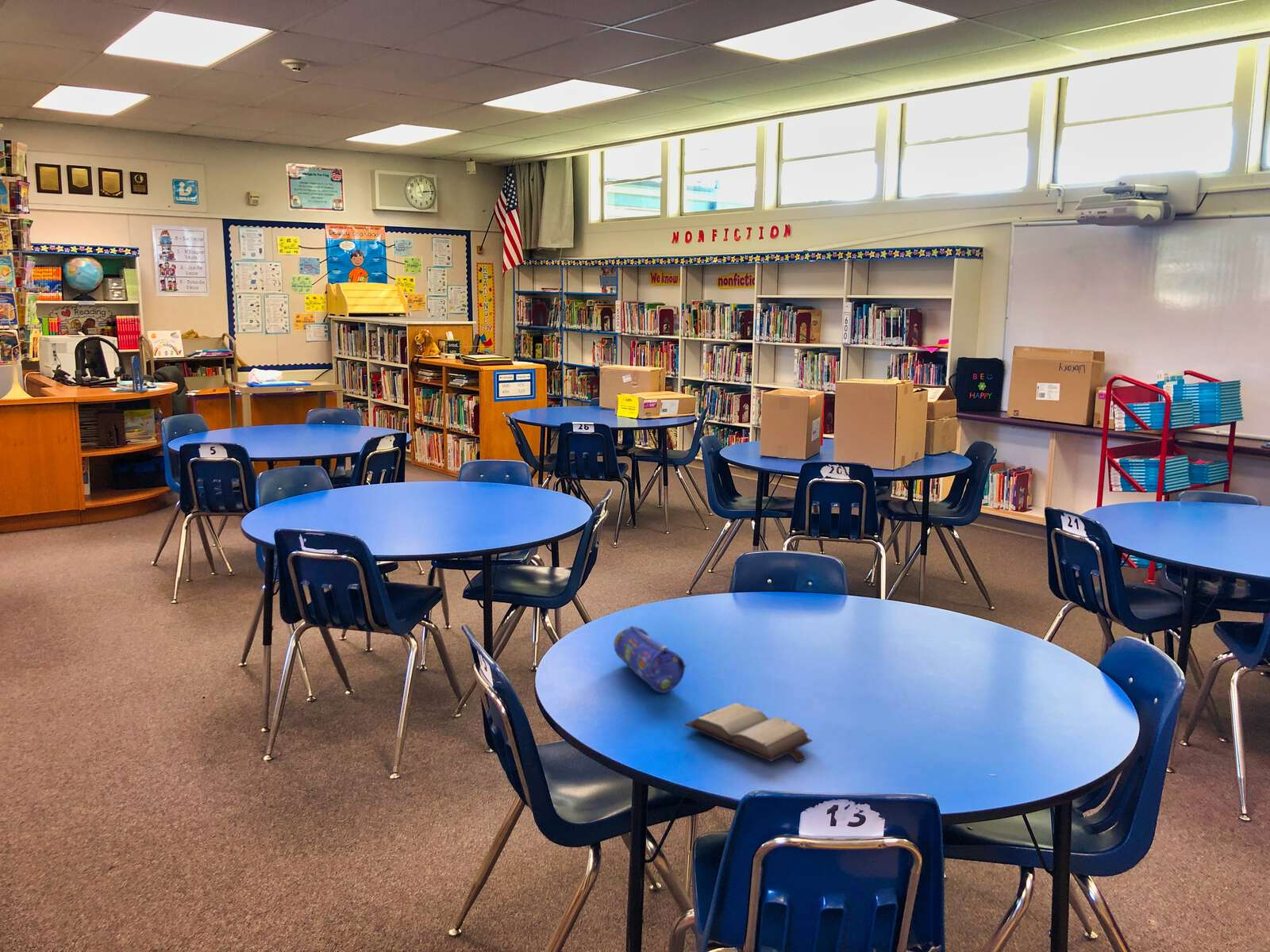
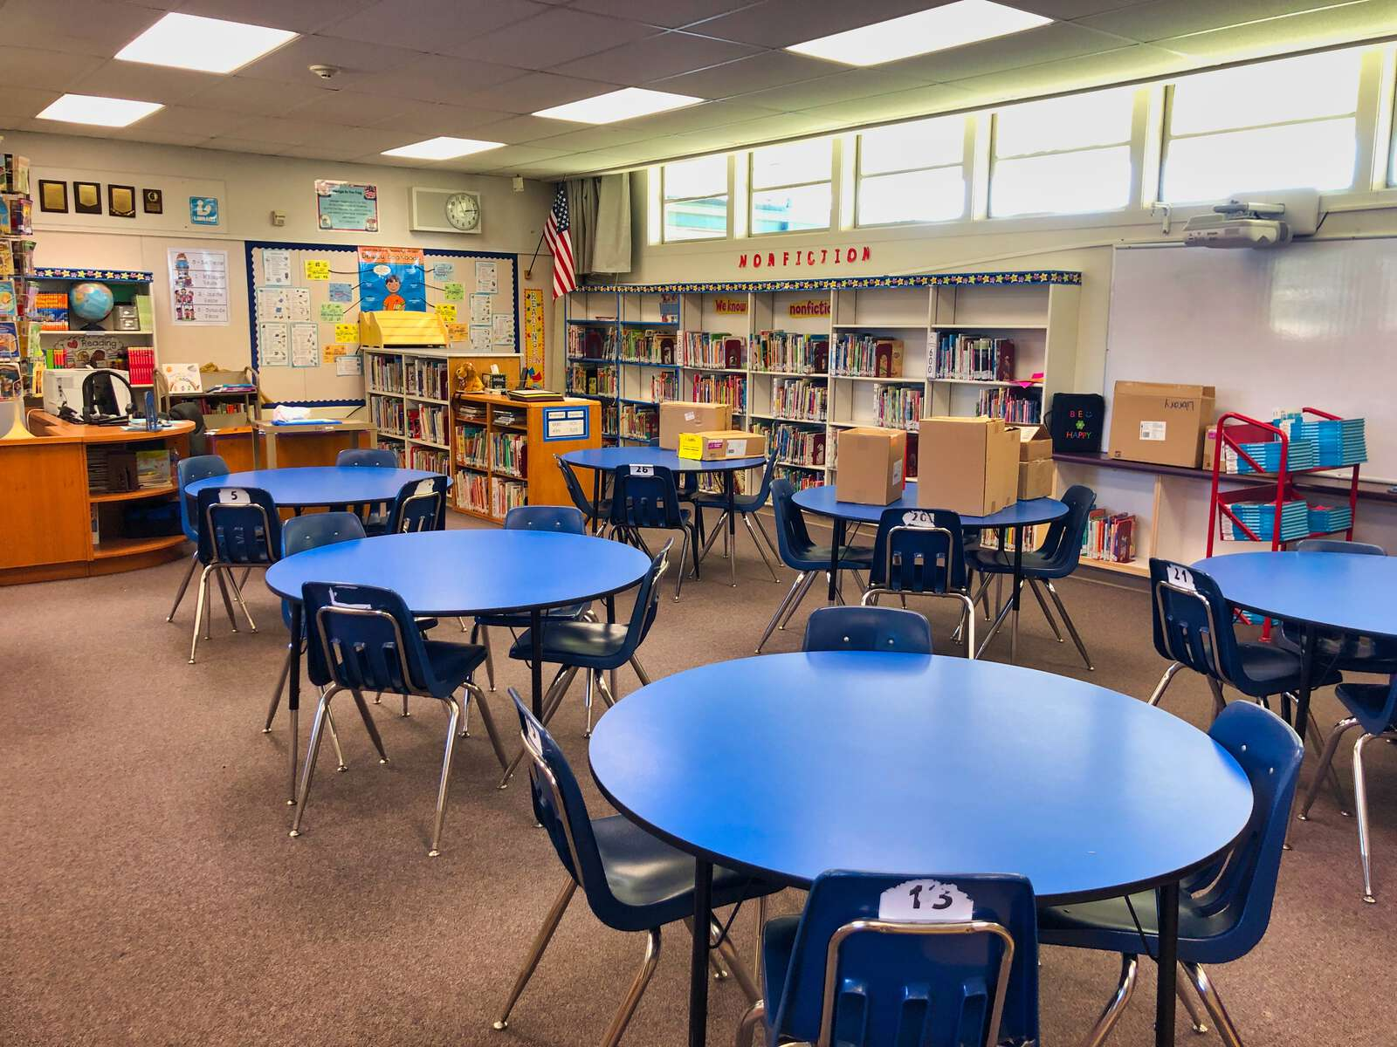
- pencil case [613,625,687,694]
- hardback book [684,702,813,763]
